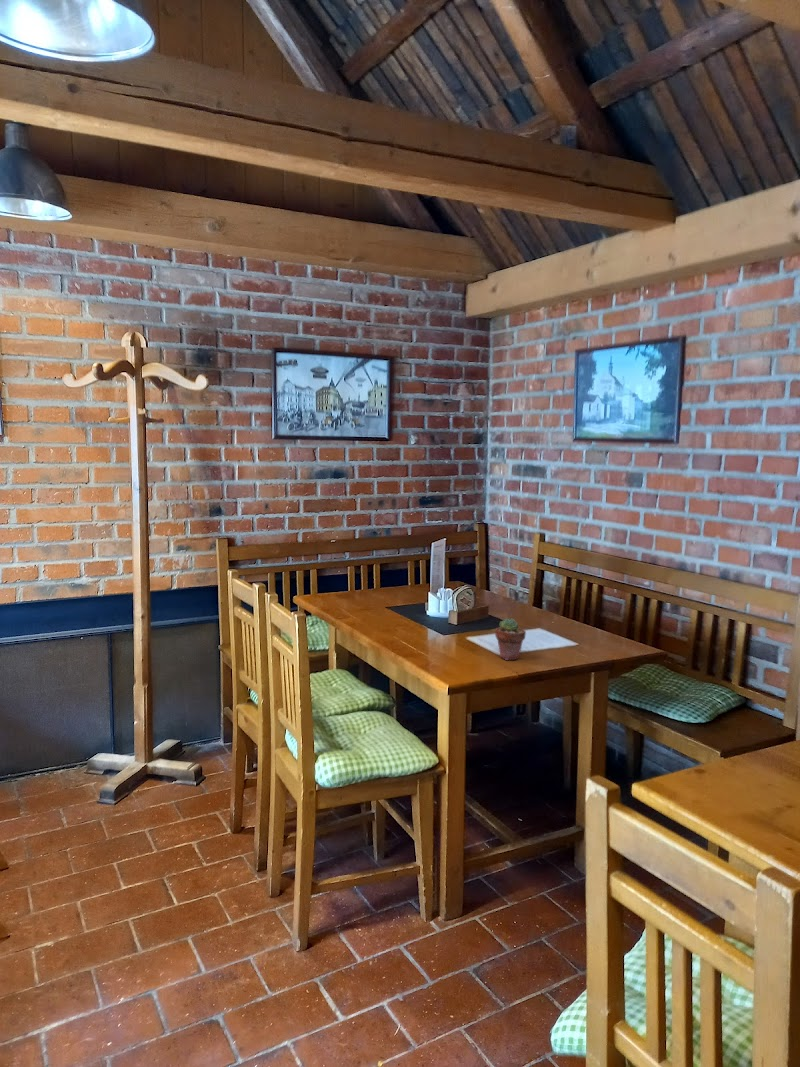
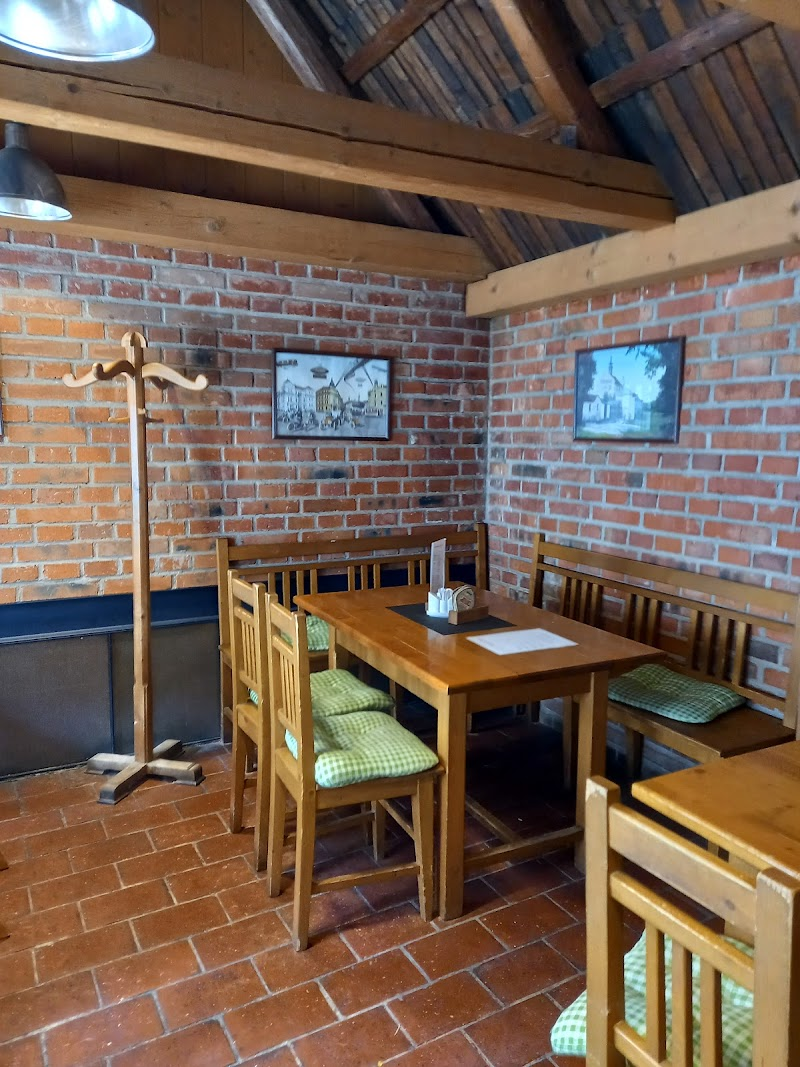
- potted succulent [494,617,527,661]
